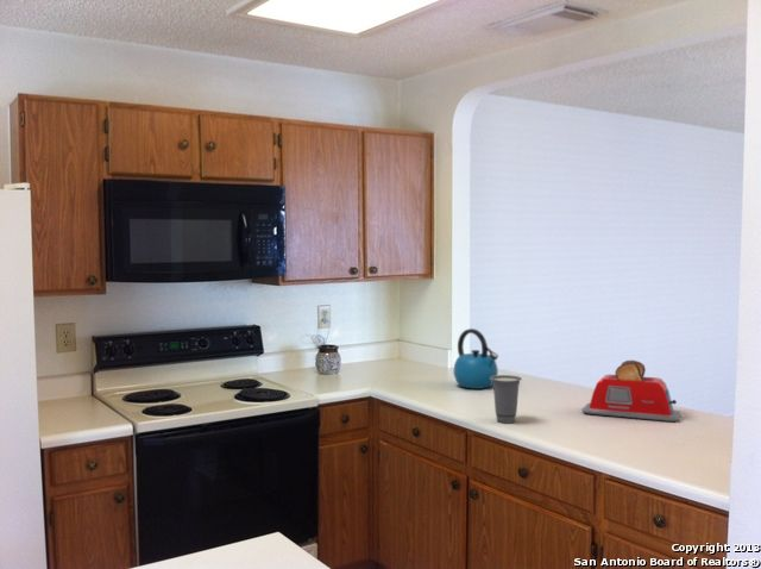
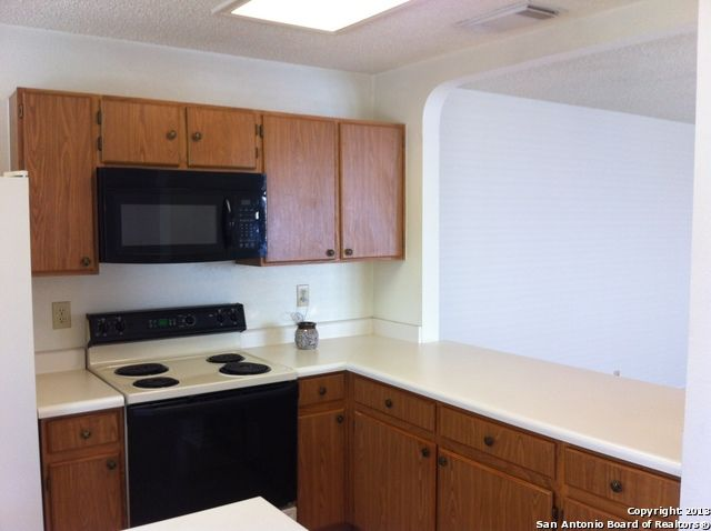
- toaster [581,359,681,423]
- cup [490,374,523,424]
- kettle [453,327,499,390]
